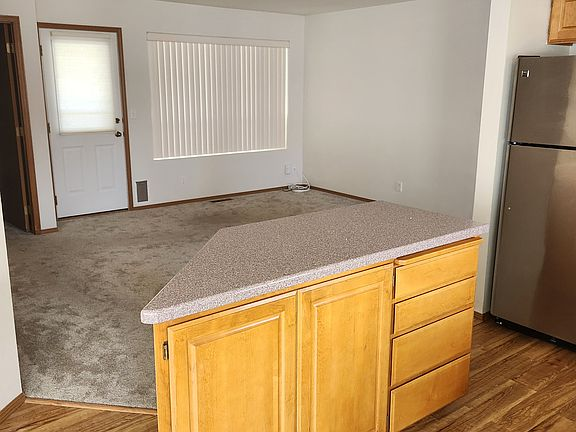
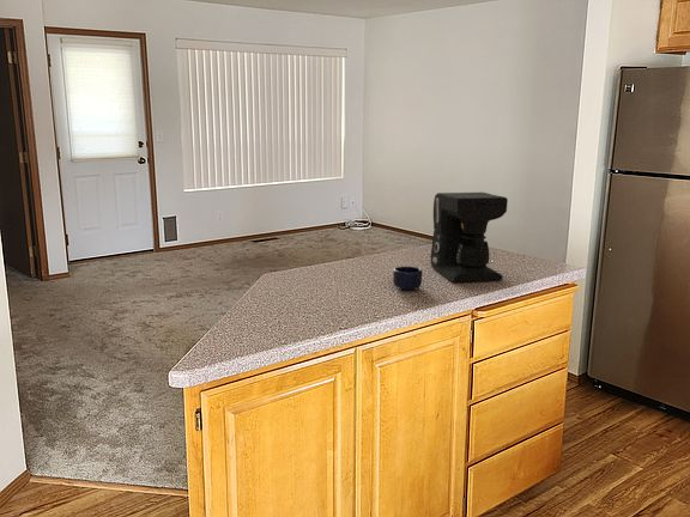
+ mug [392,266,423,291]
+ coffee maker [430,191,509,284]
